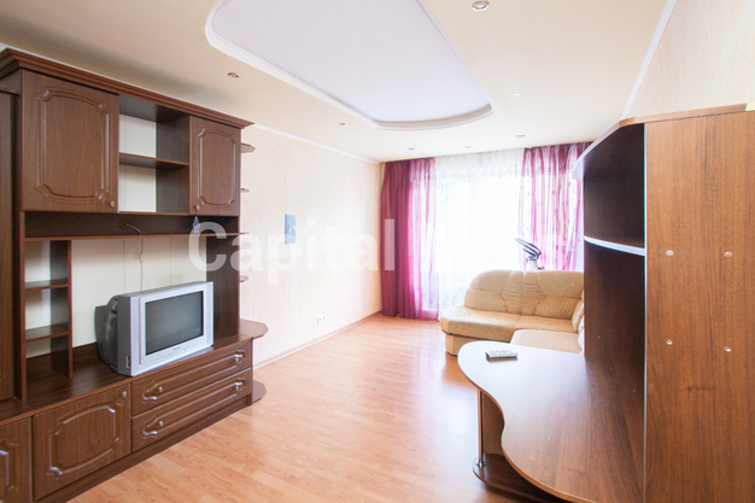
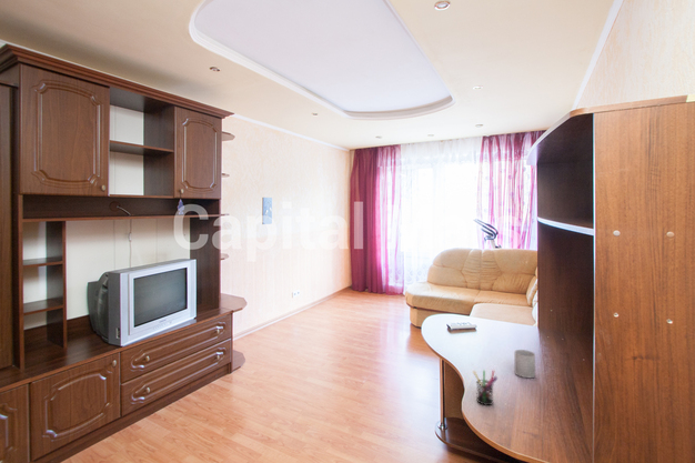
+ pen holder [472,369,498,406]
+ mug [514,349,536,379]
